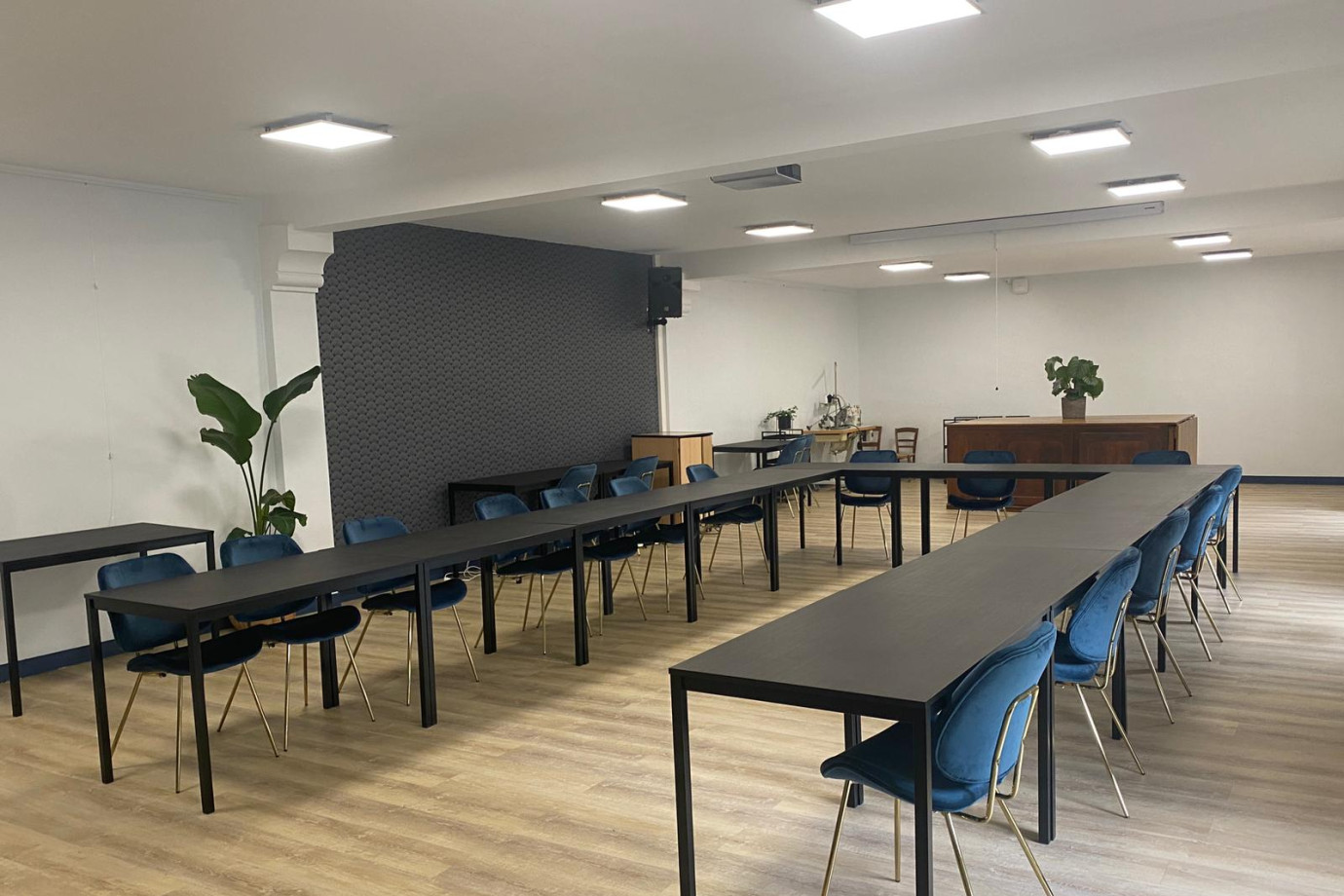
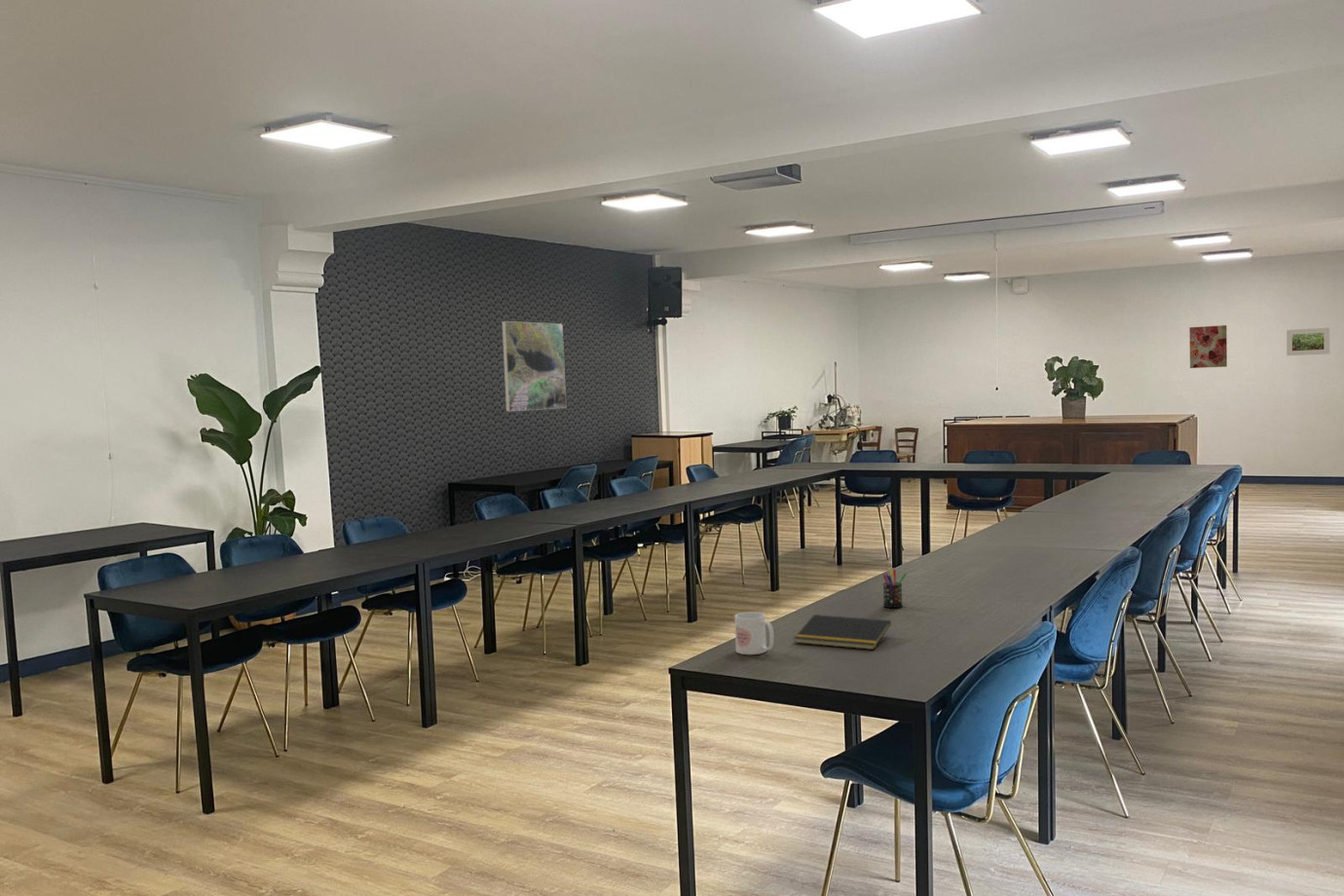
+ pen holder [881,568,908,609]
+ notepad [793,614,892,651]
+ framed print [502,320,567,412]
+ wall art [1189,324,1228,369]
+ mug [733,611,774,655]
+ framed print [1286,327,1330,356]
